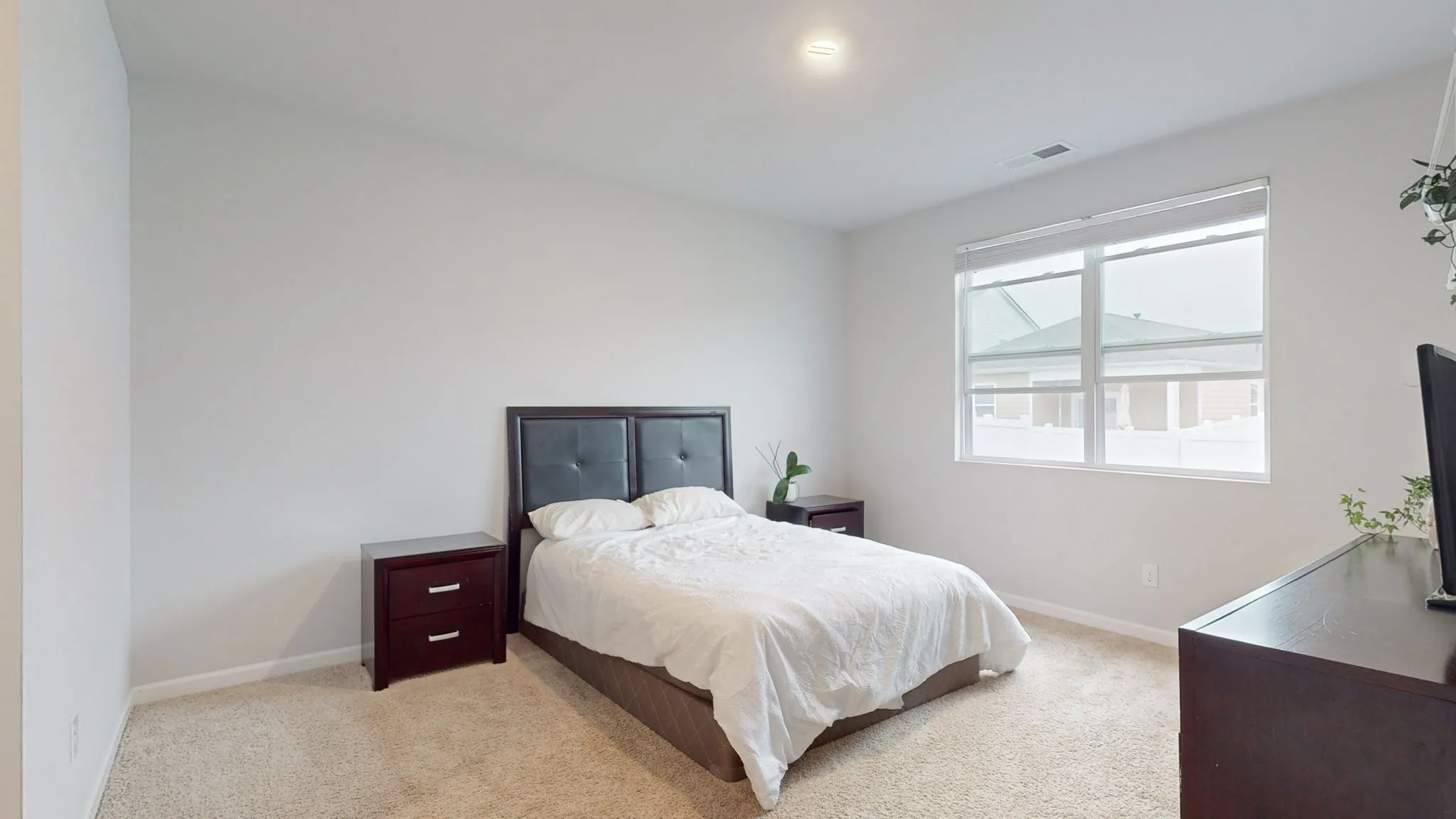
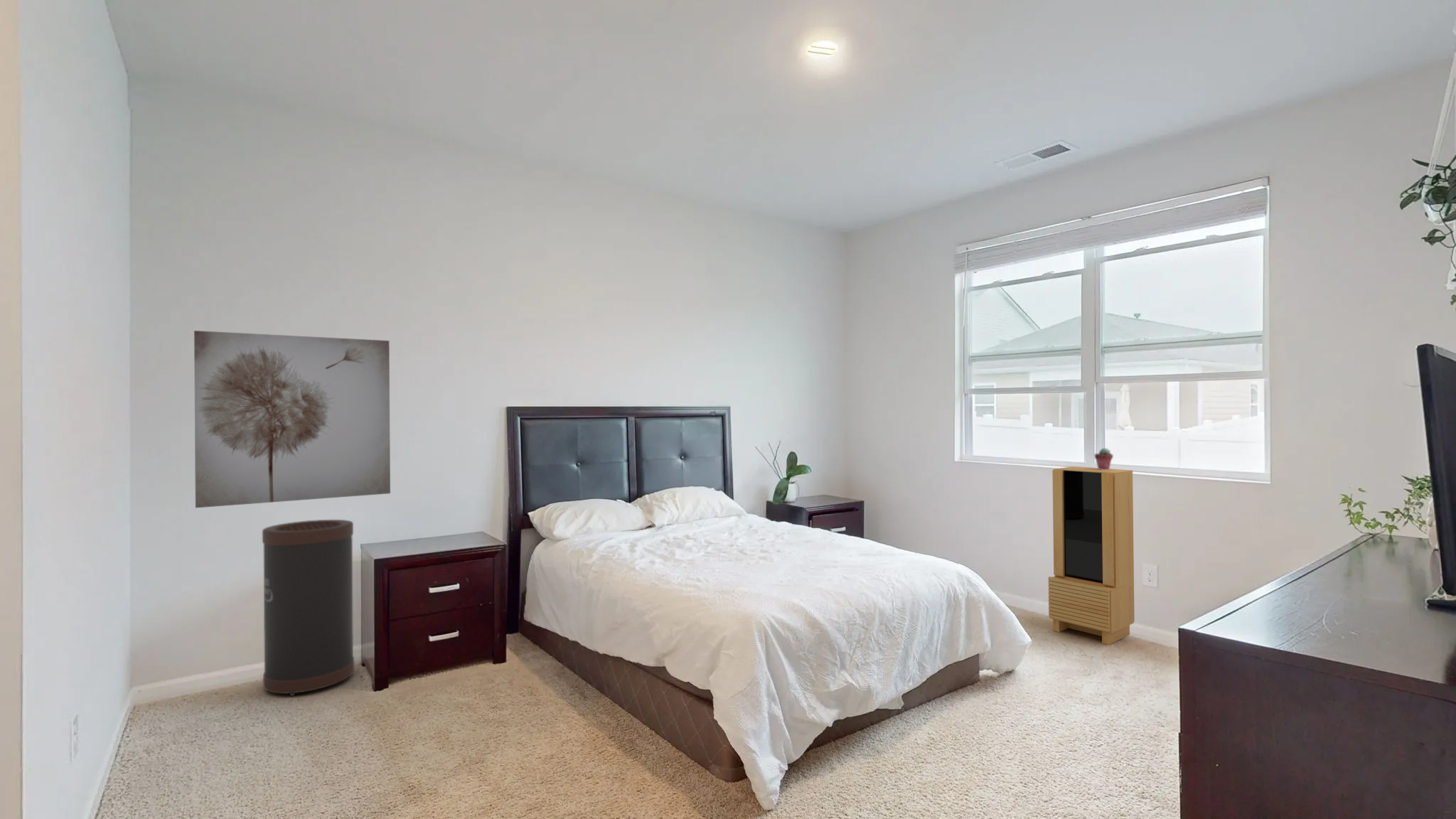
+ storage cabinet [1047,466,1135,646]
+ wall art [193,330,391,508]
+ trash can [262,519,355,697]
+ potted succulent [1094,447,1114,470]
